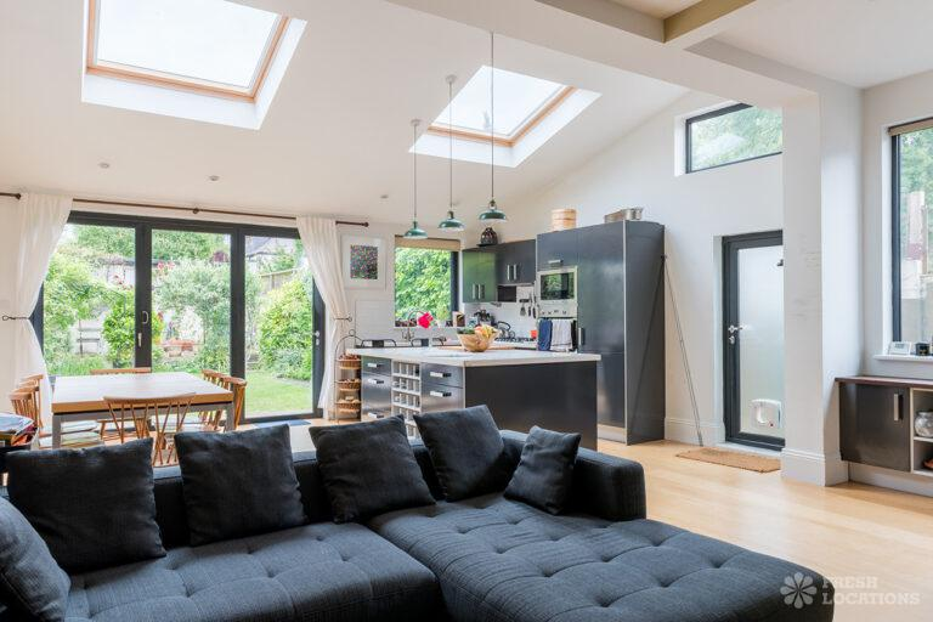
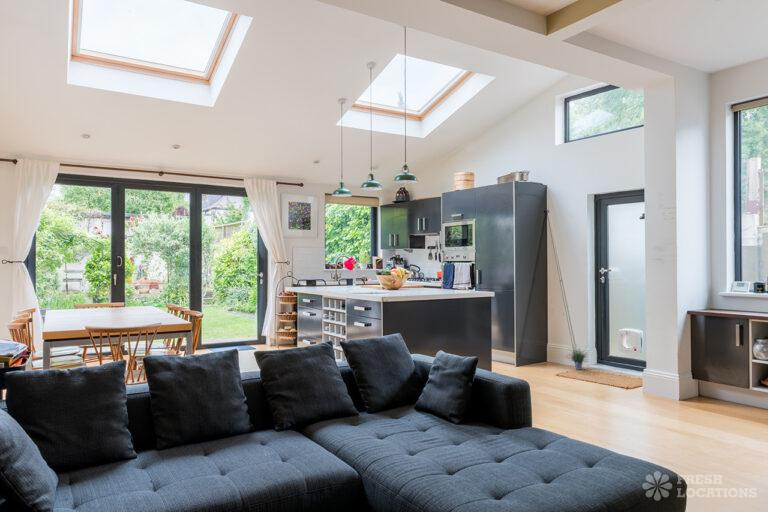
+ potted plant [564,340,591,371]
